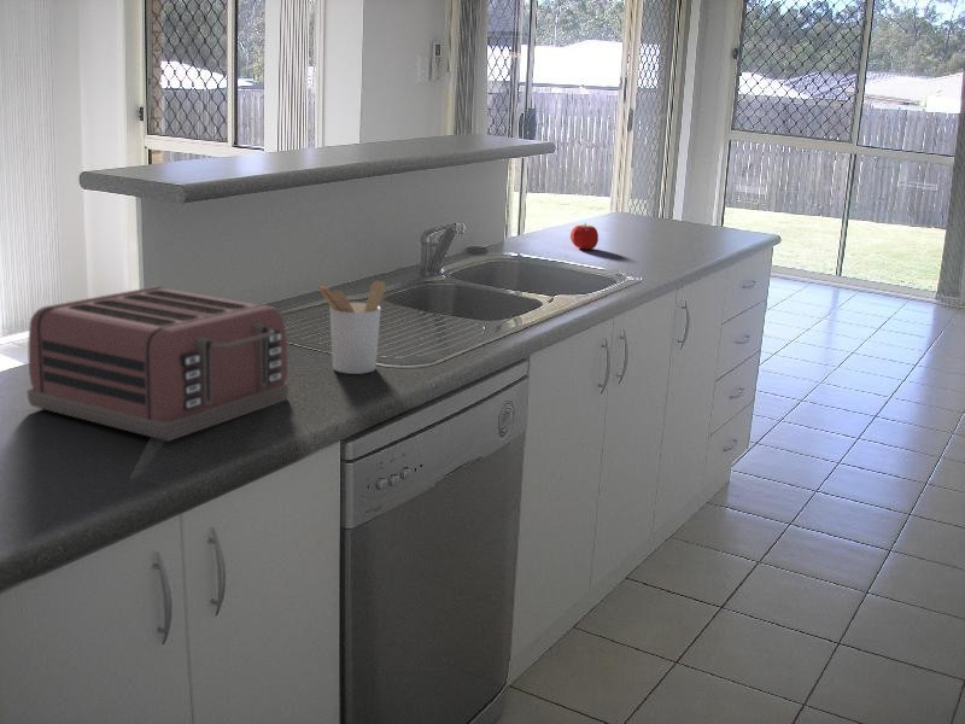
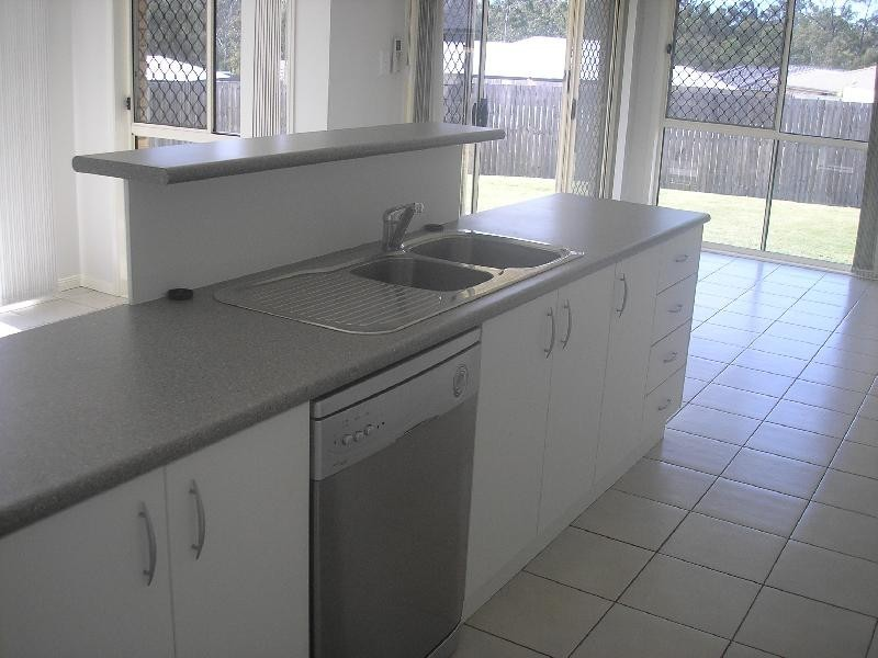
- fruit [569,222,600,250]
- utensil holder [315,280,387,375]
- toaster [27,285,290,443]
